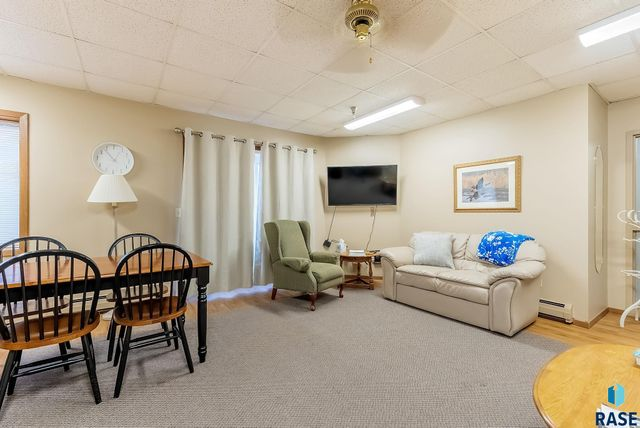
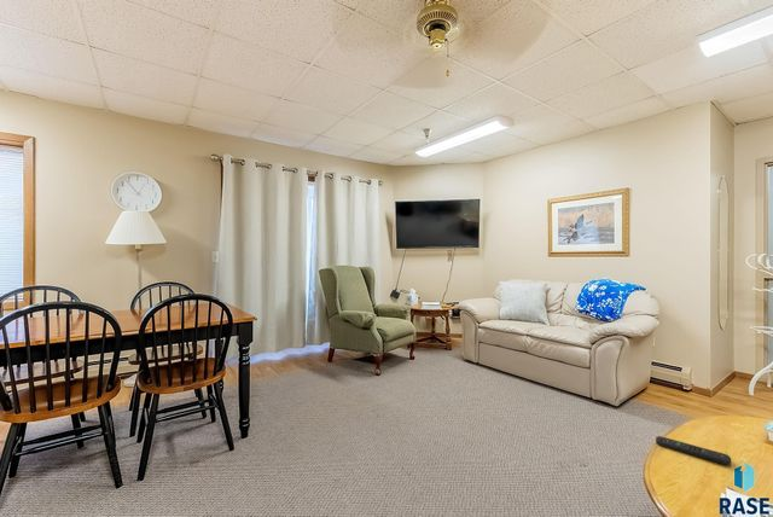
+ remote control [655,435,732,466]
